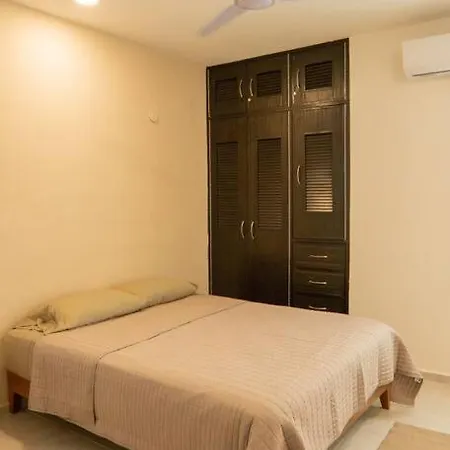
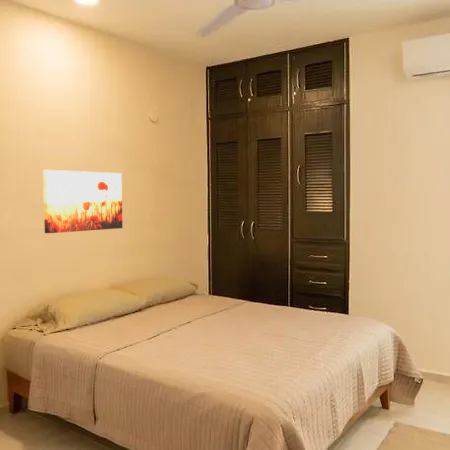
+ wall art [42,169,124,234]
